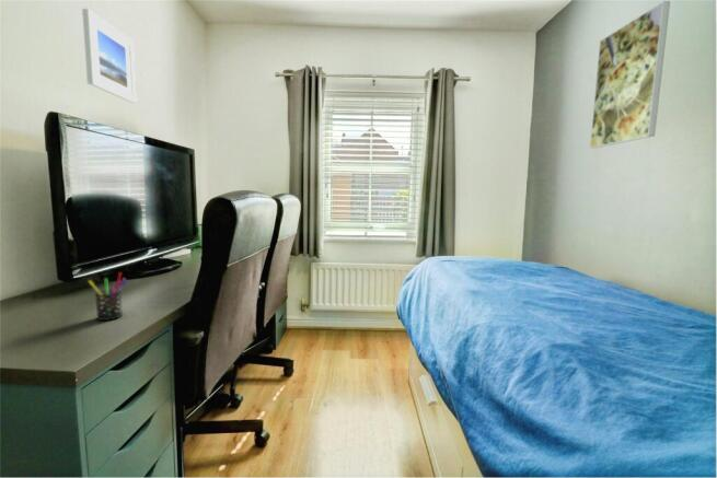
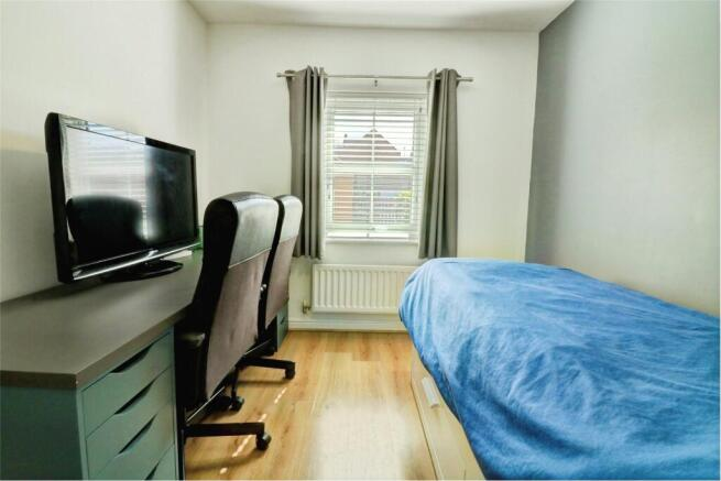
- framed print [81,8,138,104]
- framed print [589,0,671,150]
- pen holder [86,271,128,322]
